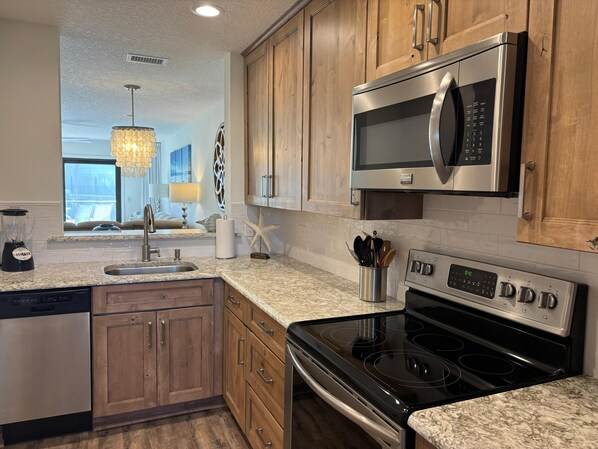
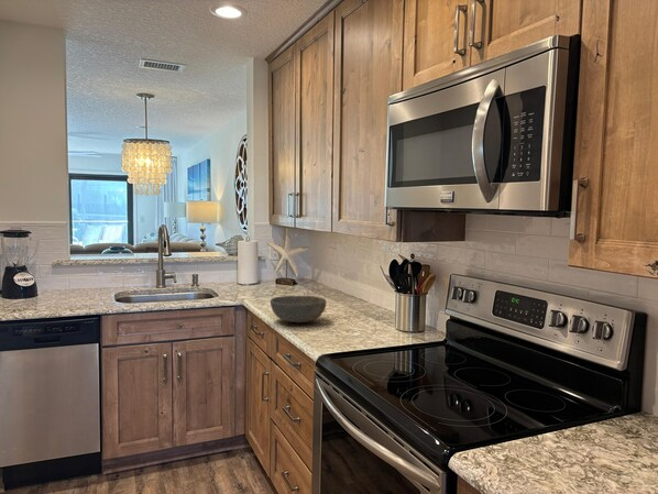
+ bowl [270,295,327,323]
